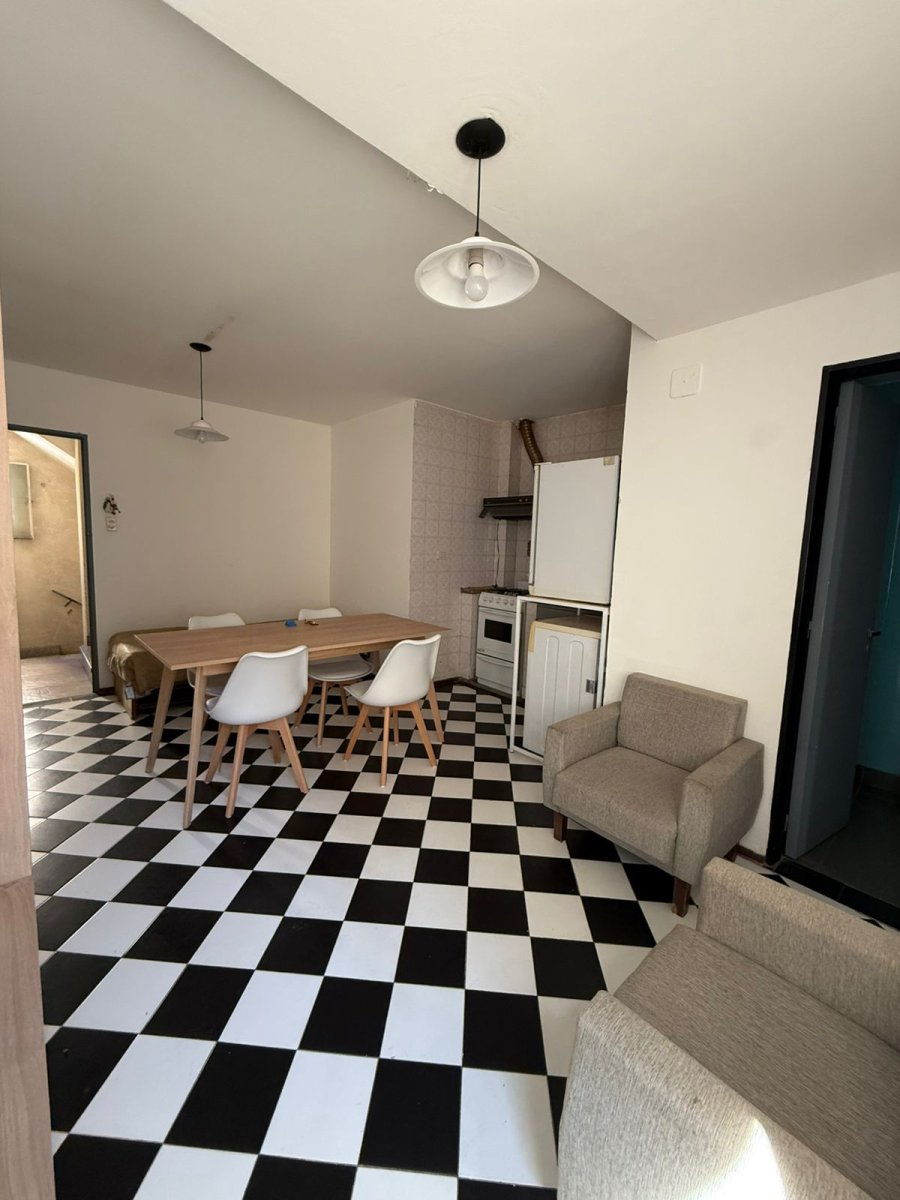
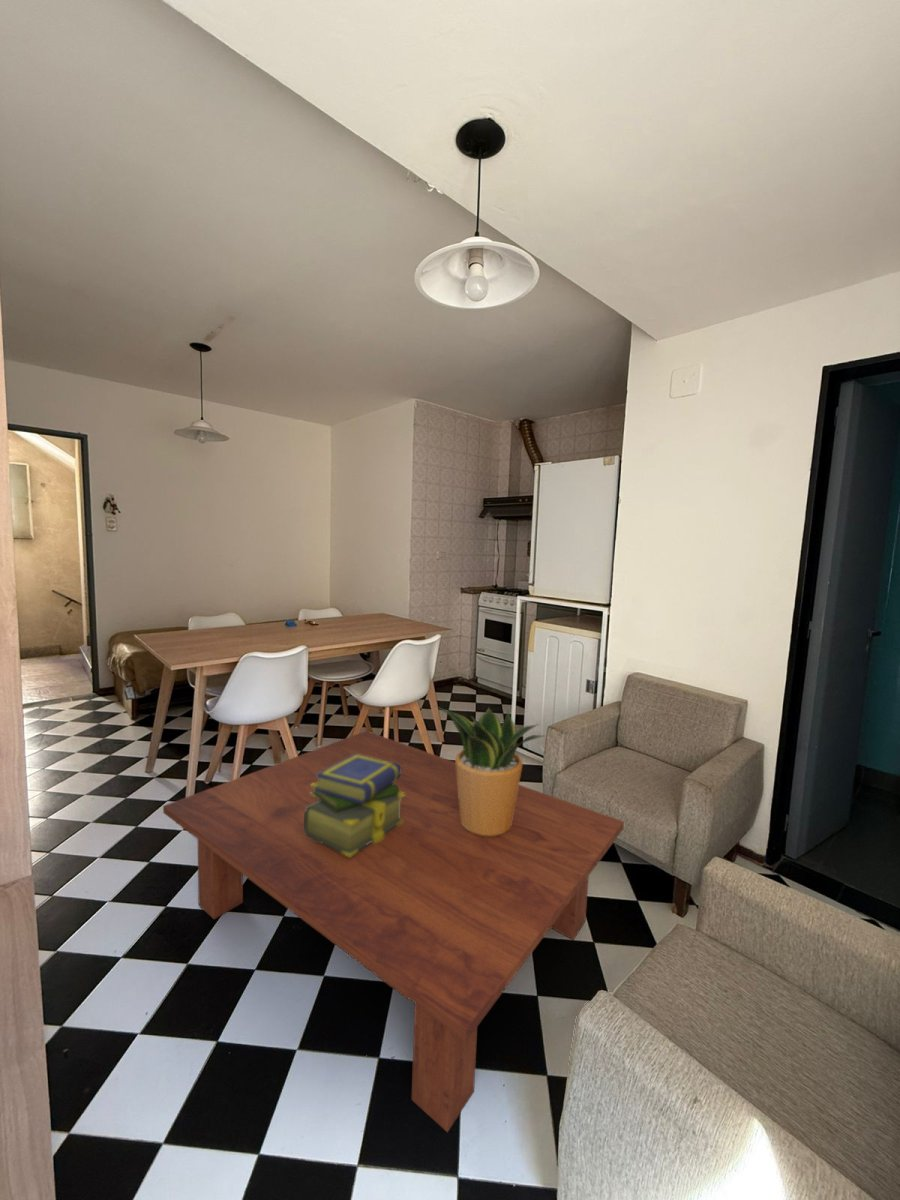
+ potted plant [436,706,547,836]
+ coffee table [162,730,625,1134]
+ stack of books [304,754,405,857]
